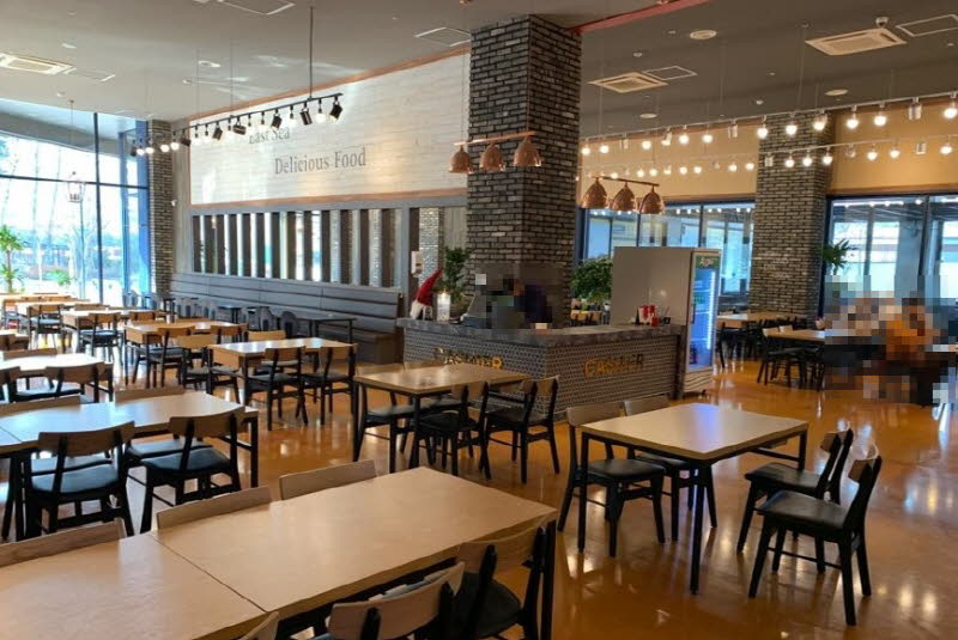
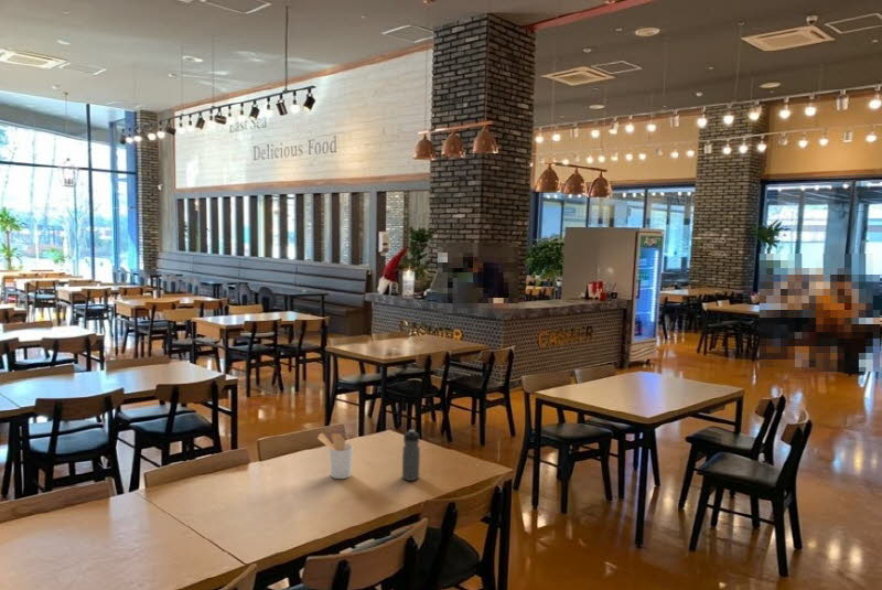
+ water bottle [401,429,421,482]
+ utensil holder [316,432,354,480]
